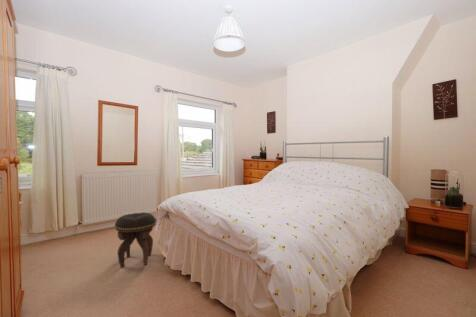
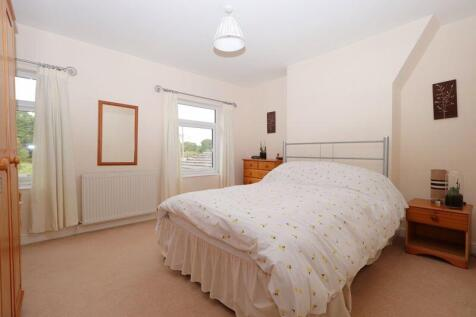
- footstool [114,211,157,268]
